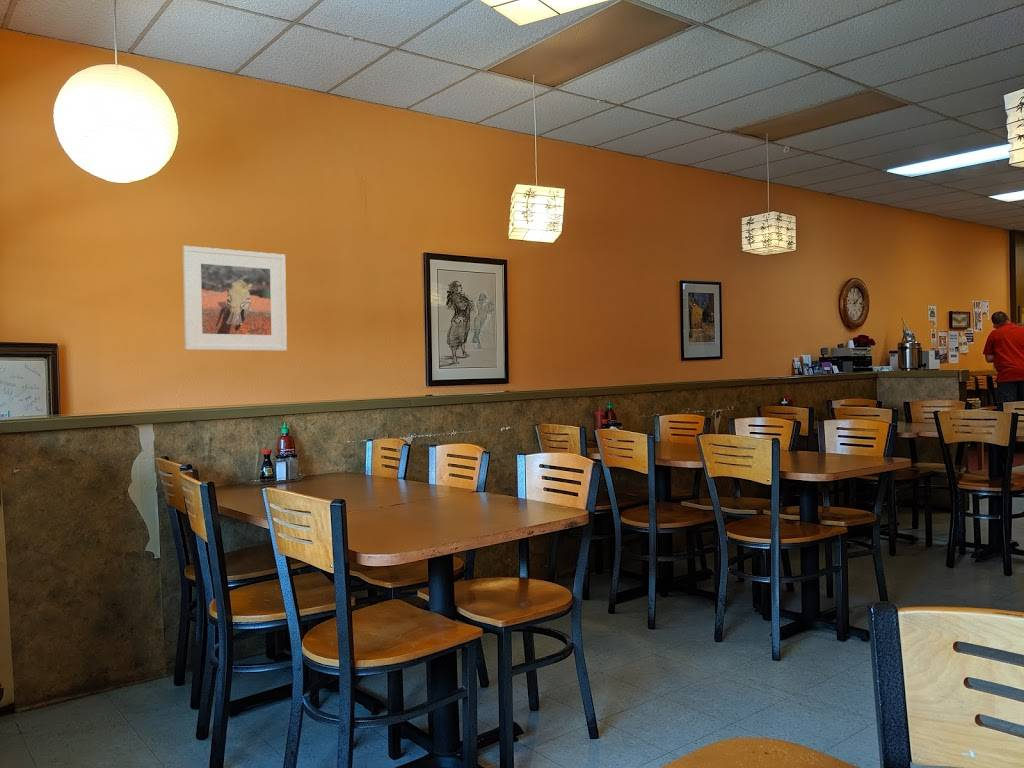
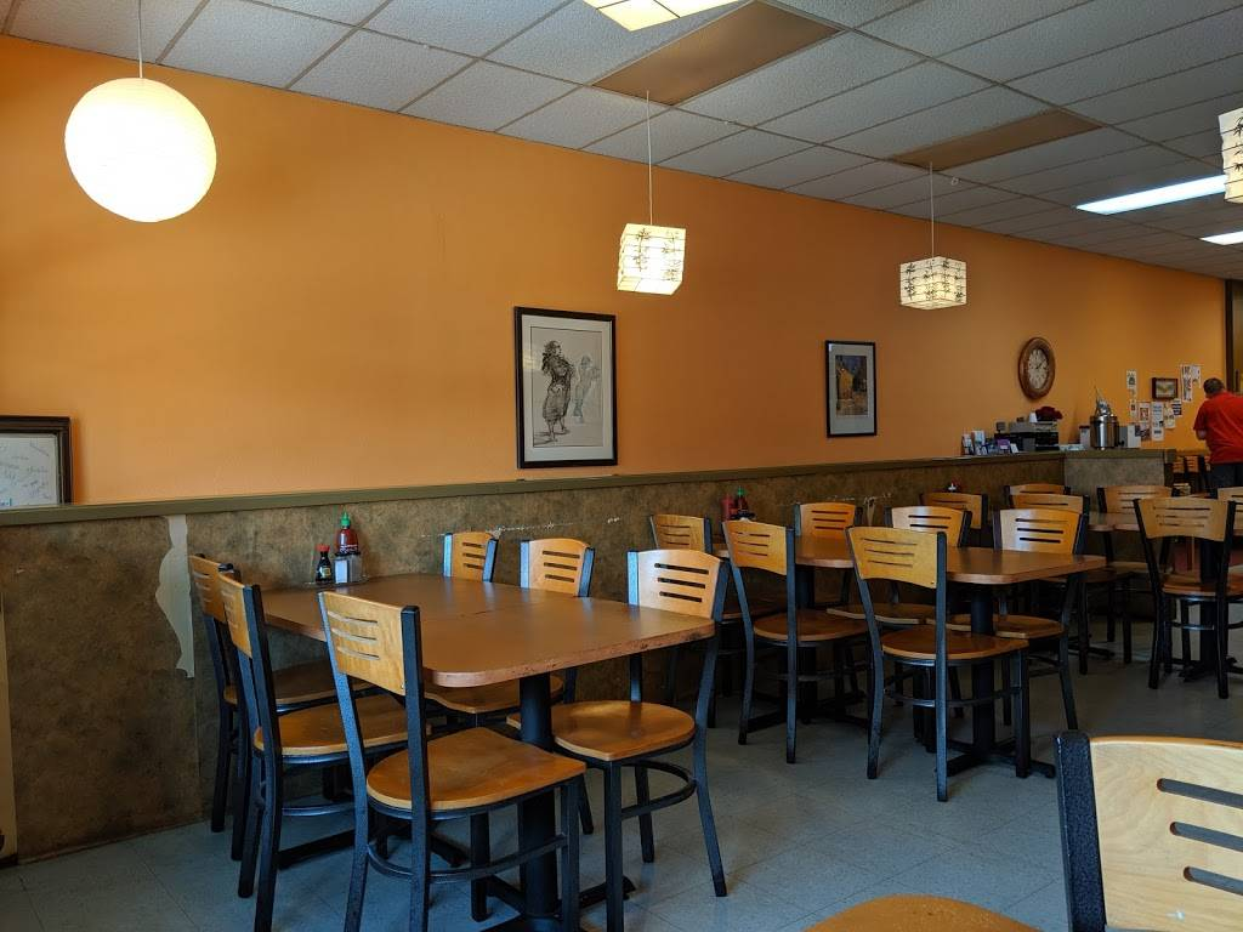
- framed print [182,245,288,352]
